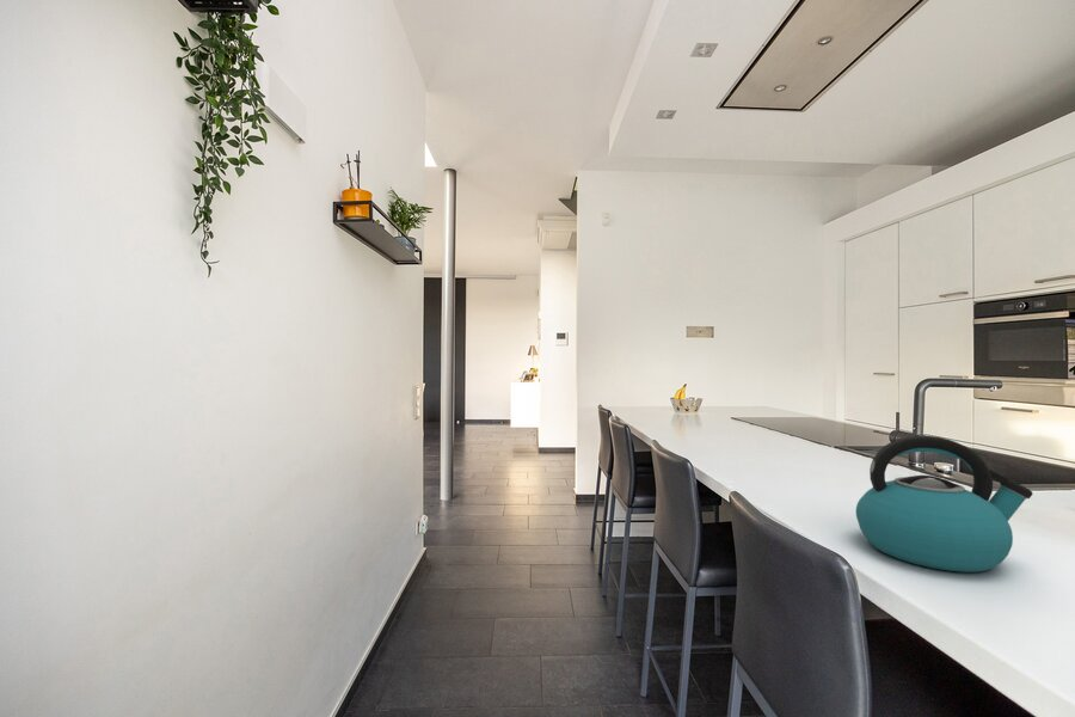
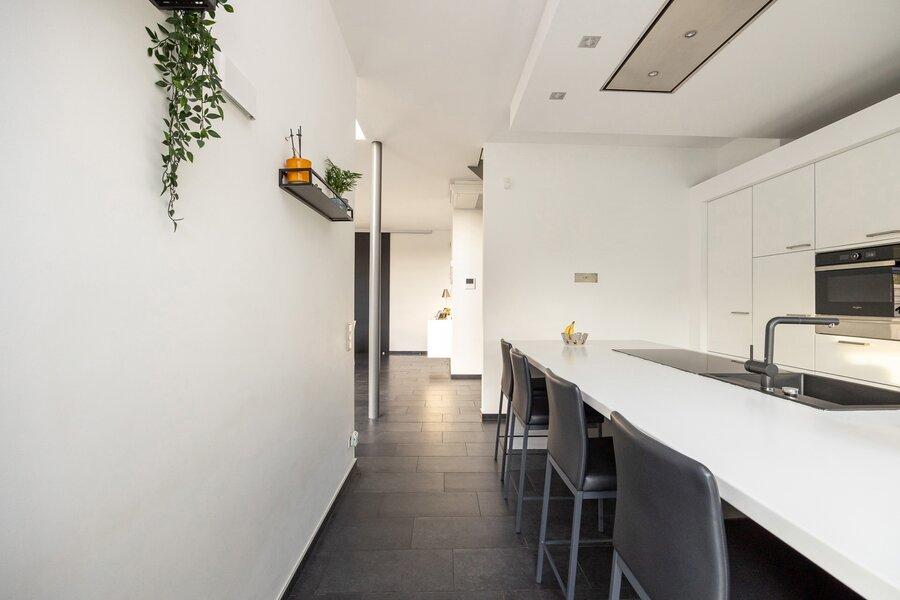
- kettle [855,435,1033,574]
